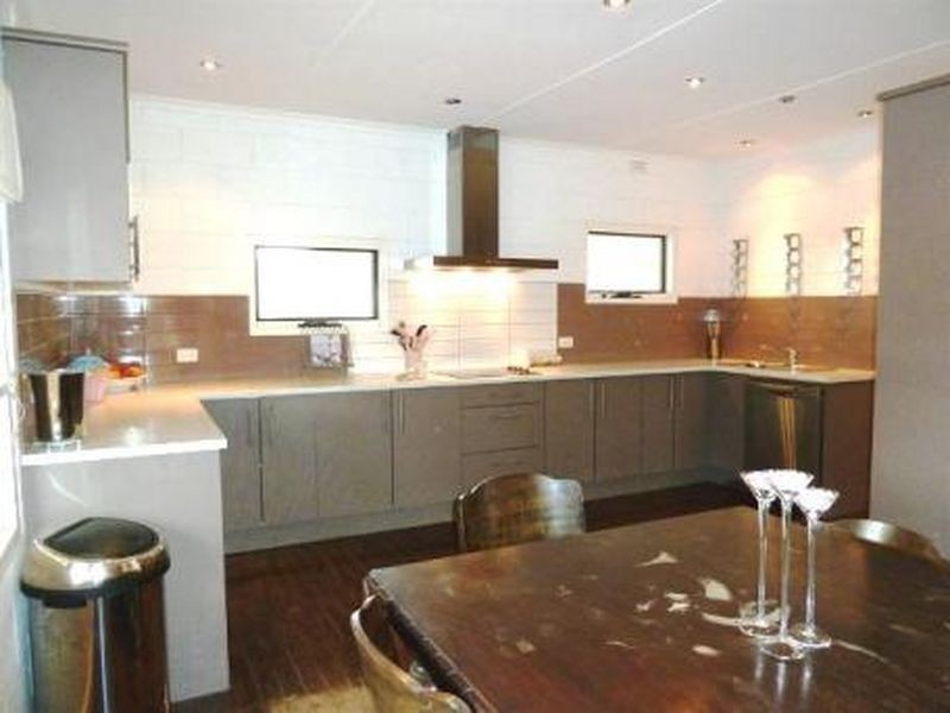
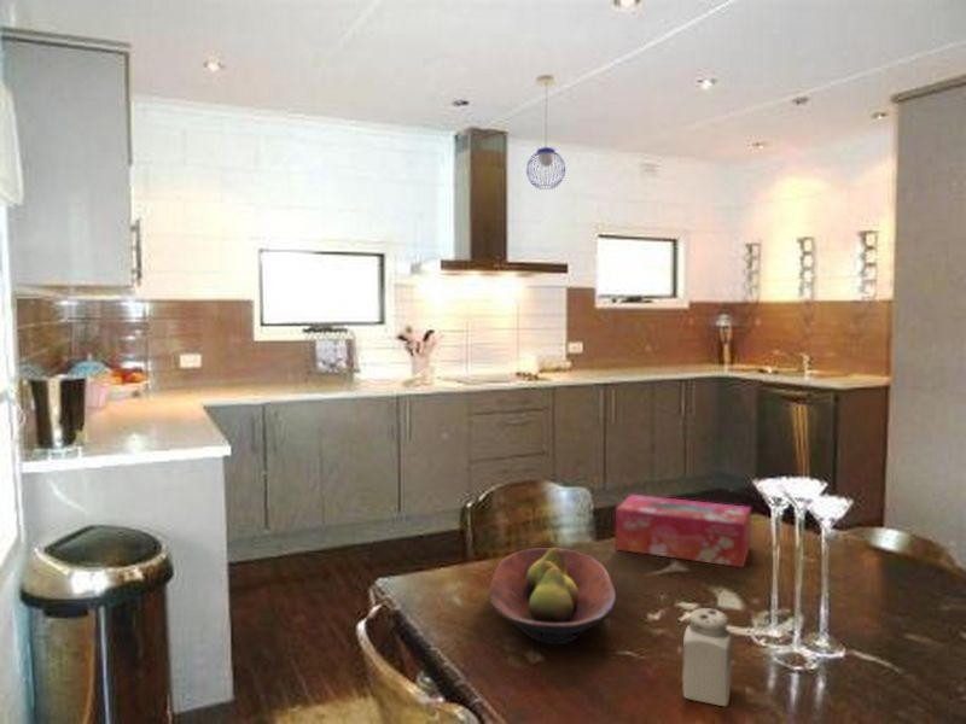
+ pendant light [525,74,566,191]
+ salt shaker [681,607,733,707]
+ tissue box [615,494,752,568]
+ fruit bowl [488,547,617,646]
